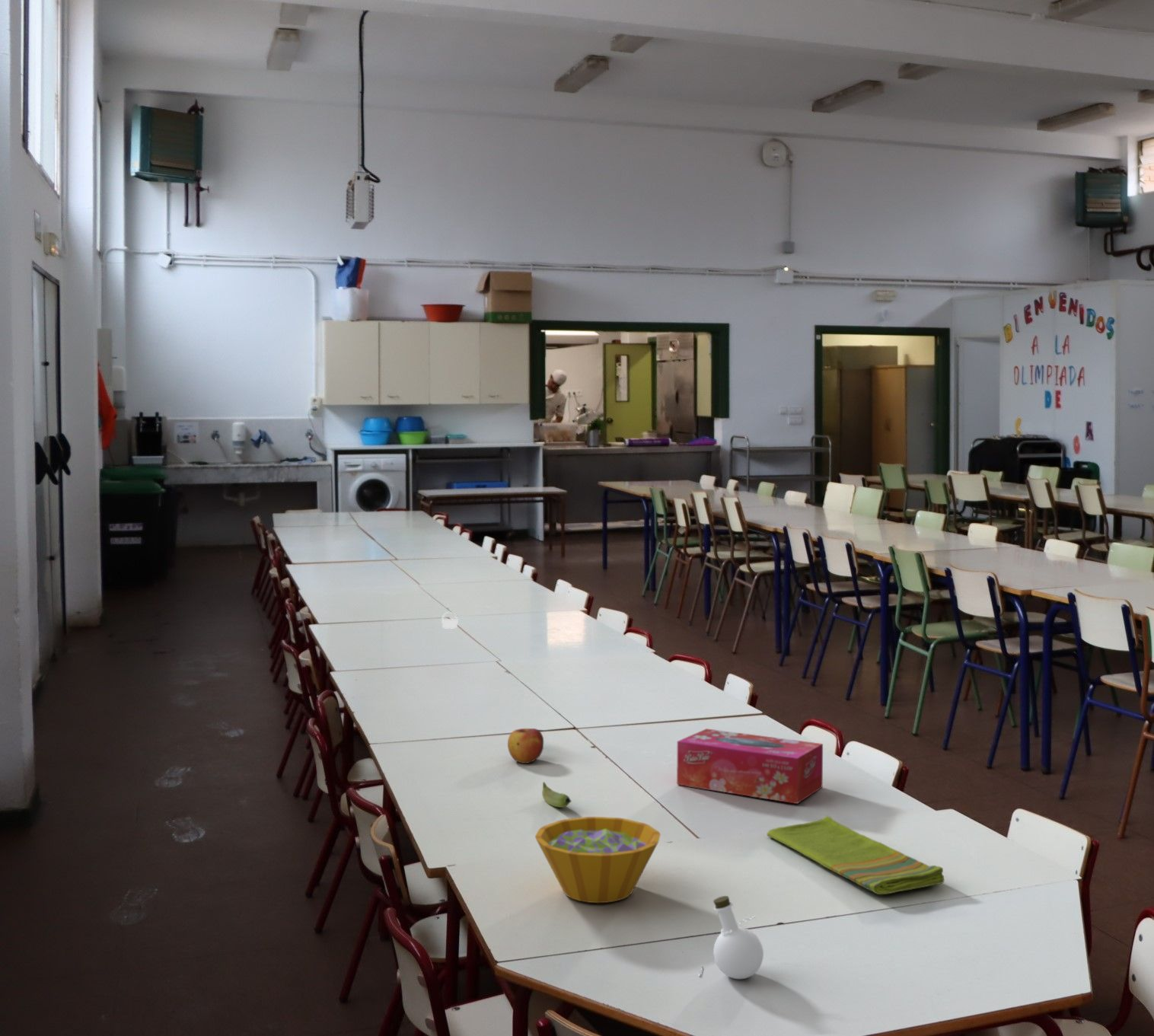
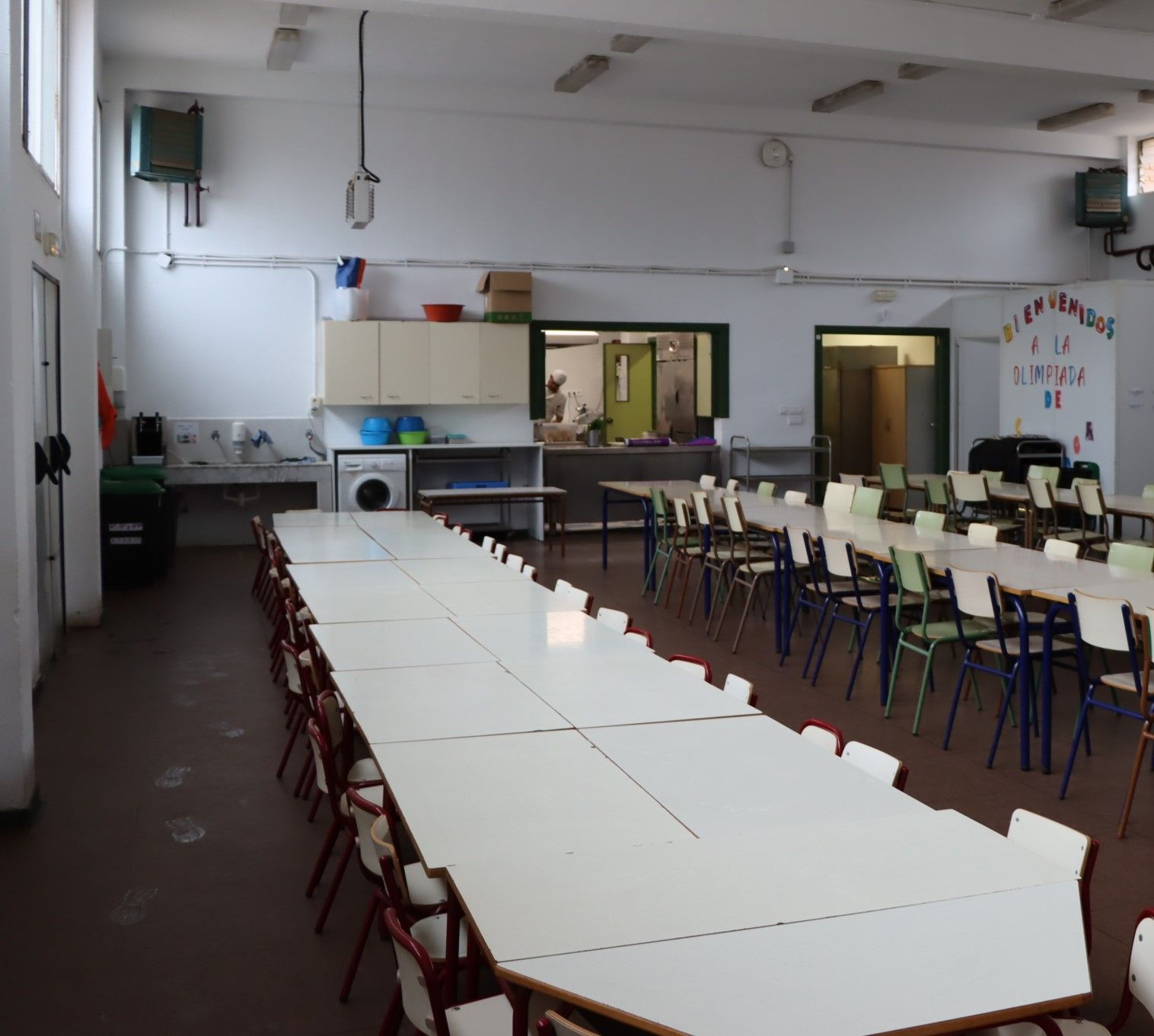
- bottle [698,895,764,980]
- dish towel [767,814,945,895]
- water jug [441,611,459,630]
- apple [507,728,544,764]
- bowl [534,816,661,904]
- tissue box [676,728,824,805]
- banana [541,781,572,808]
